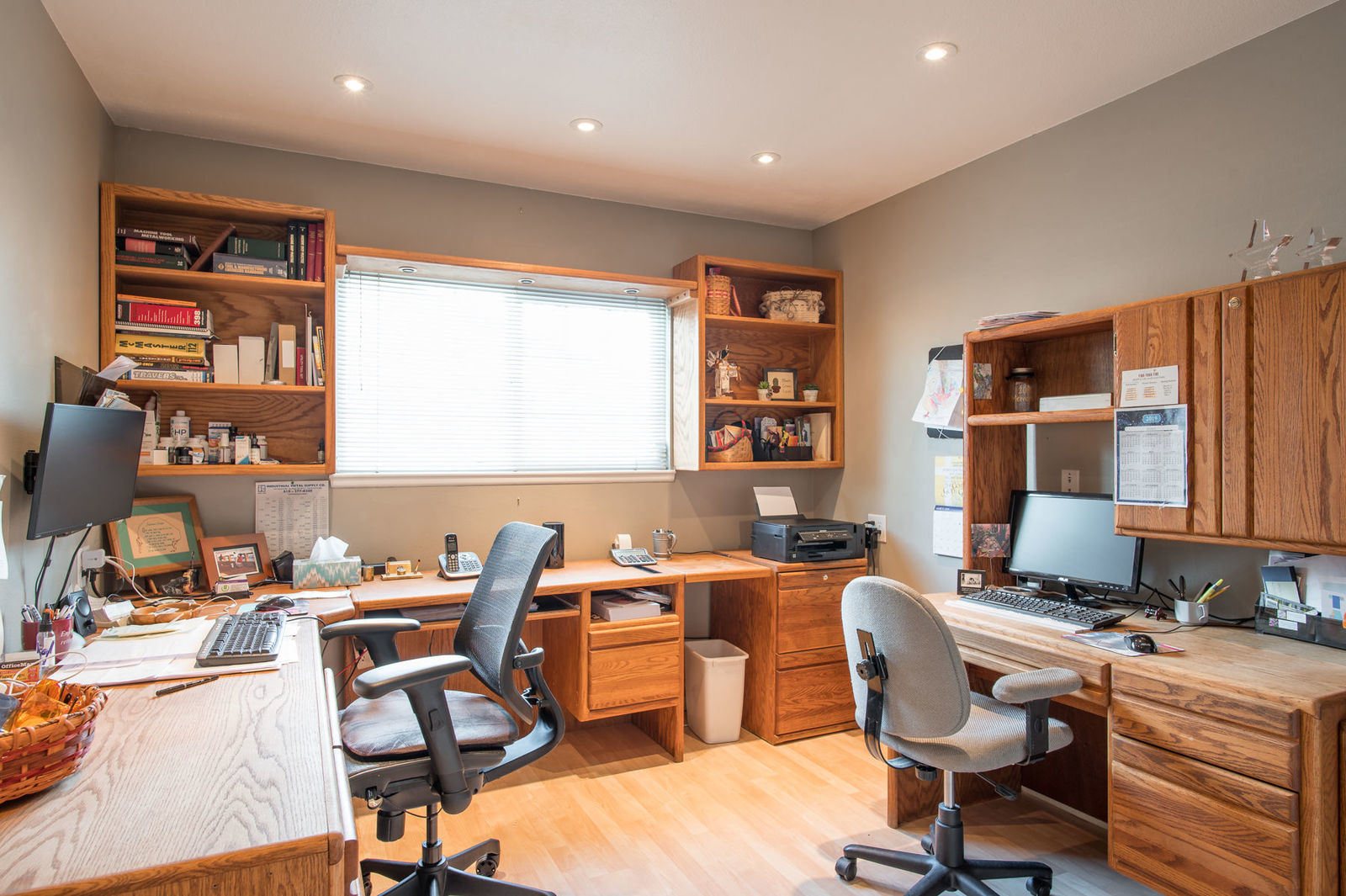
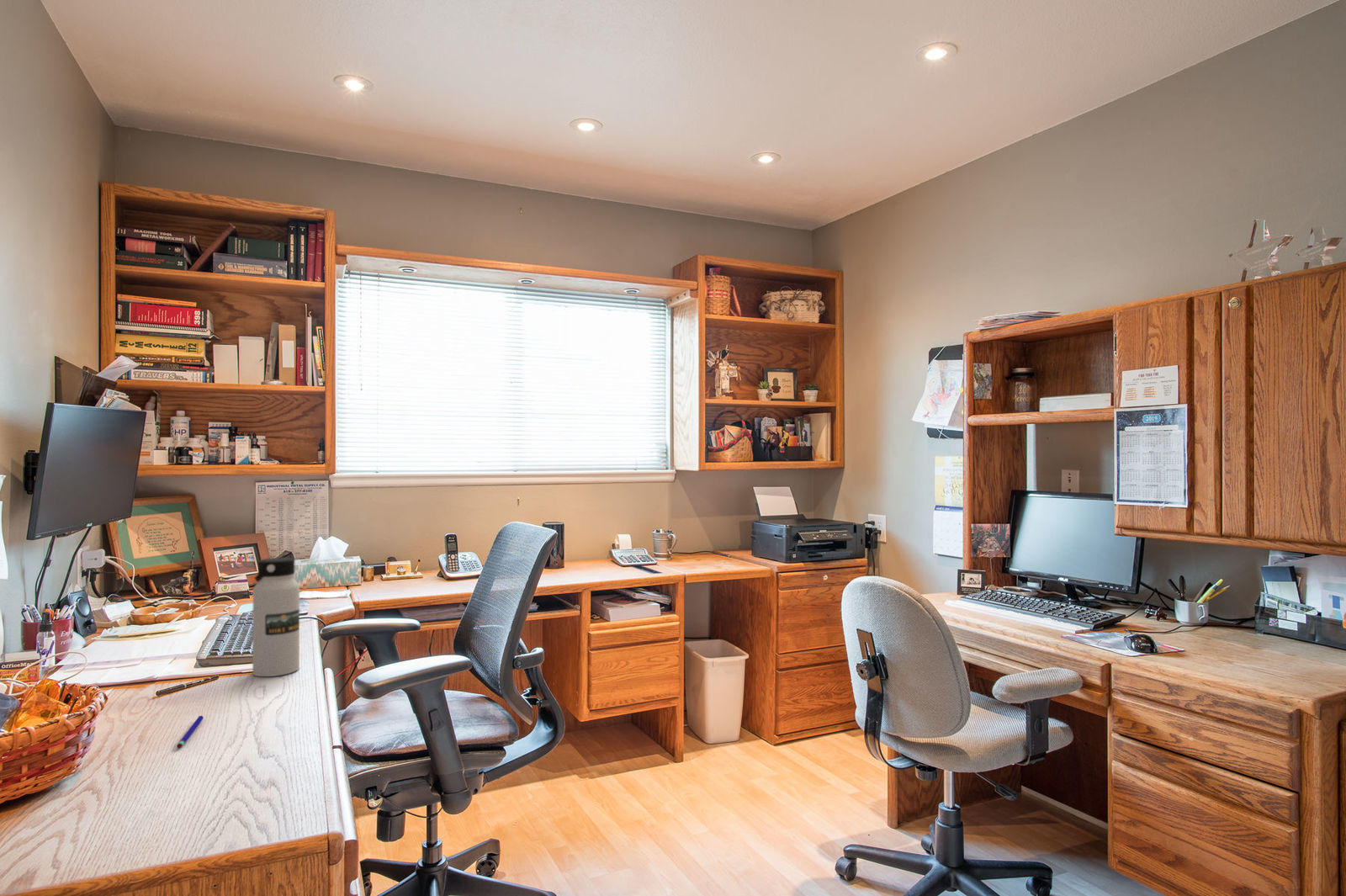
+ pen [177,715,204,749]
+ water bottle [252,557,300,677]
